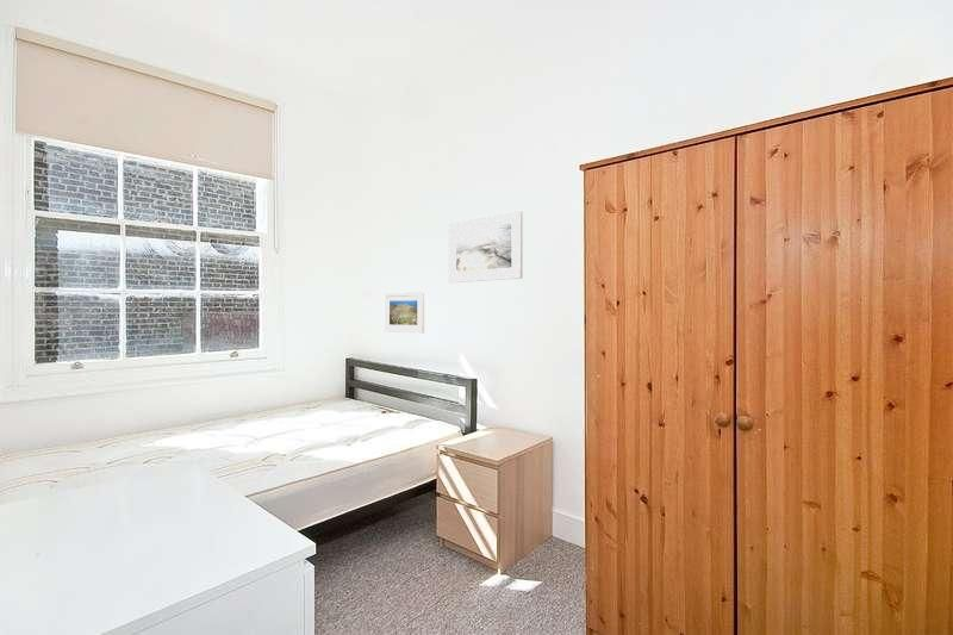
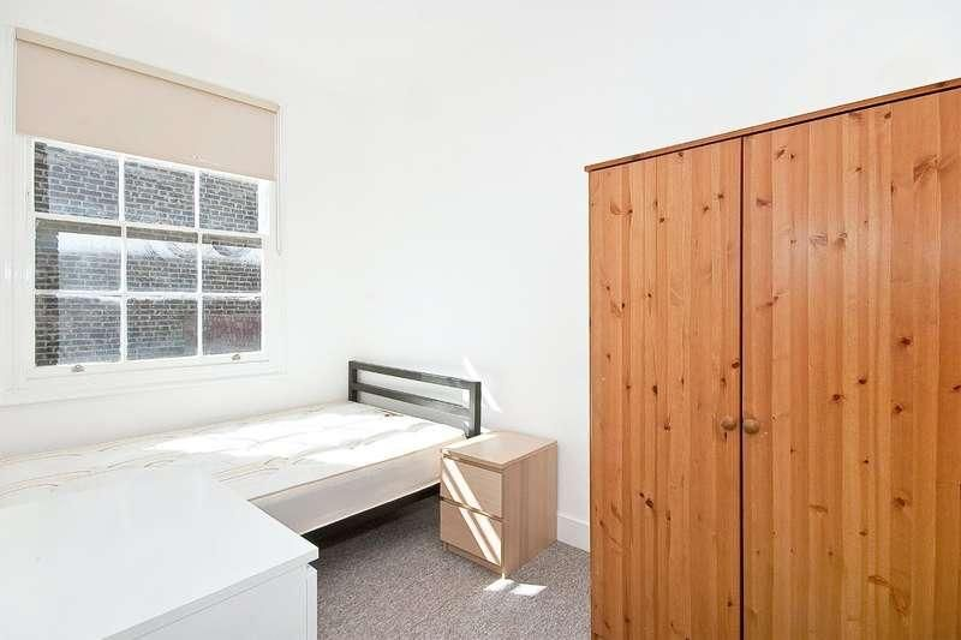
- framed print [447,210,524,284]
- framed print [384,291,425,335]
